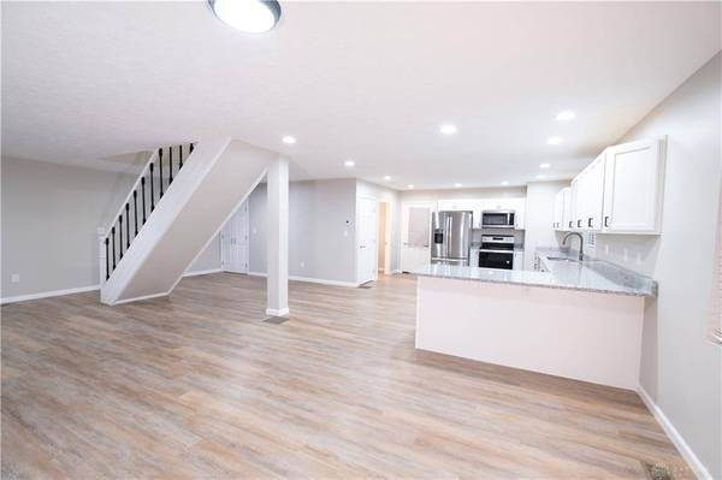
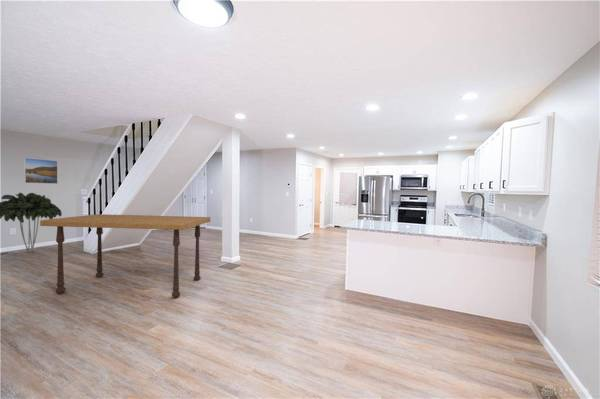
+ indoor plant [0,192,63,254]
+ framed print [23,157,59,185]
+ dining table [39,213,211,299]
